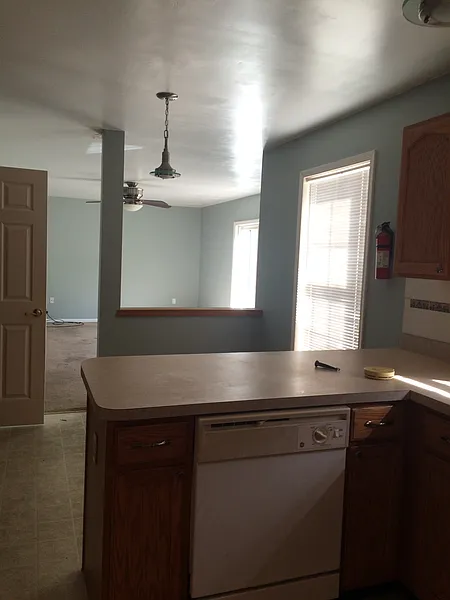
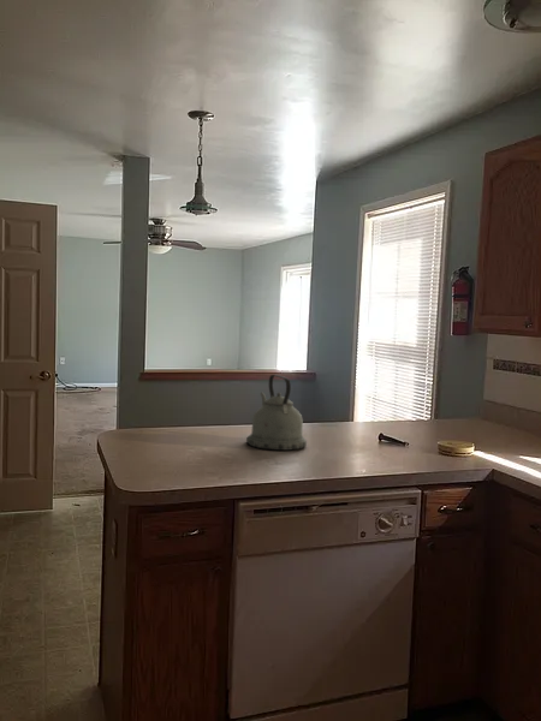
+ kettle [245,374,308,452]
